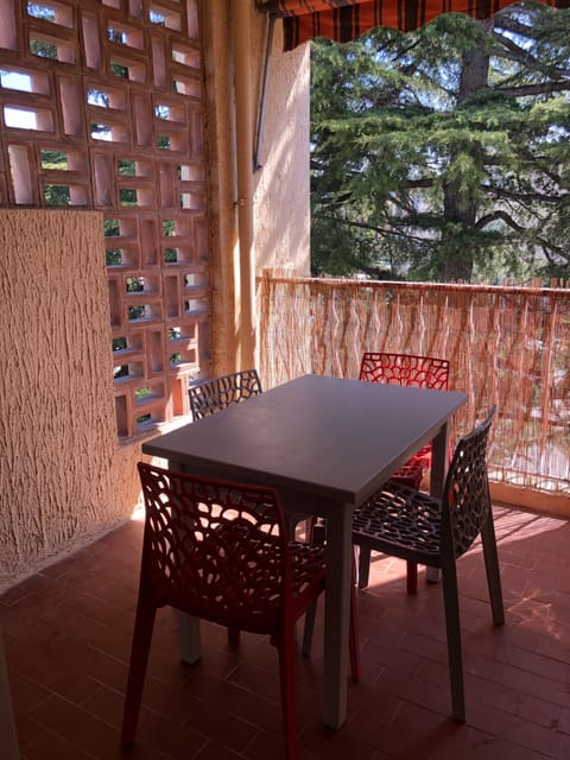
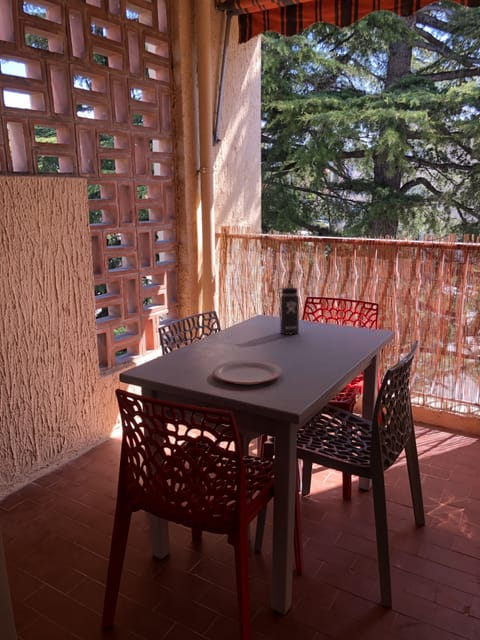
+ plate [212,359,283,385]
+ thermos bottle [275,279,300,336]
